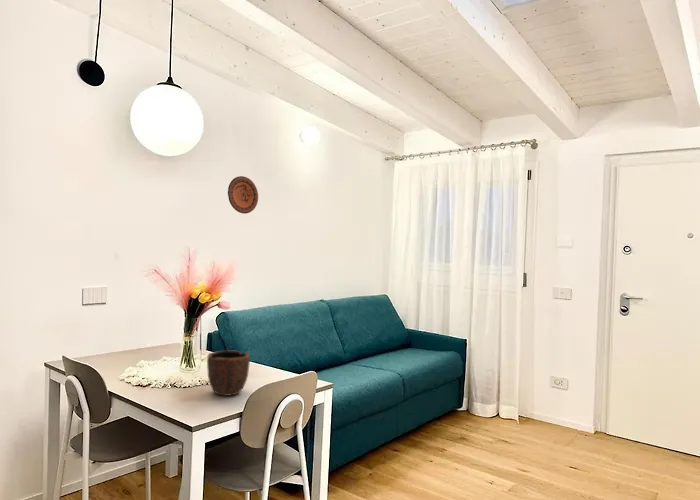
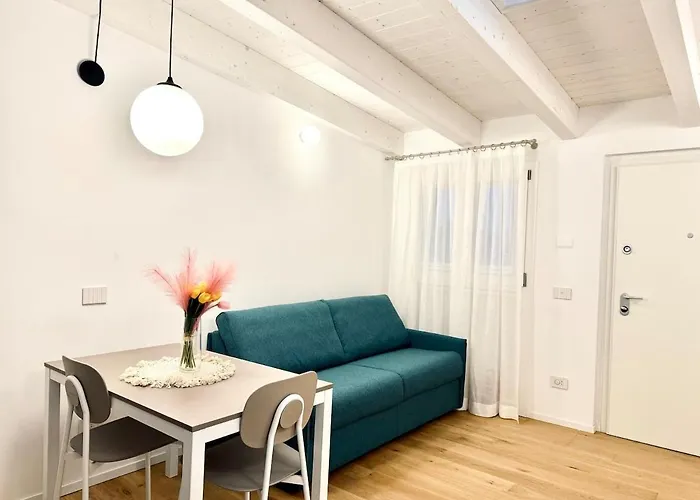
- decorative plate [227,175,259,215]
- bowl [206,350,251,397]
